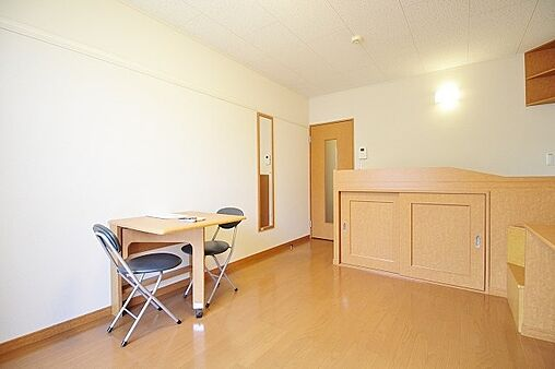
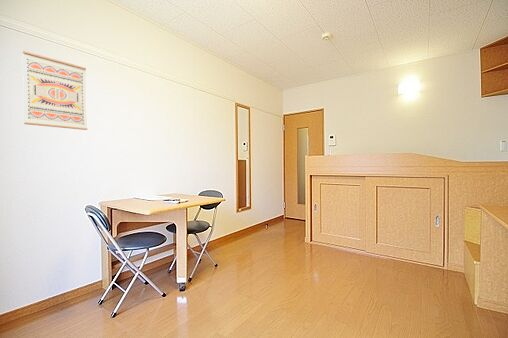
+ wall art [21,50,88,131]
